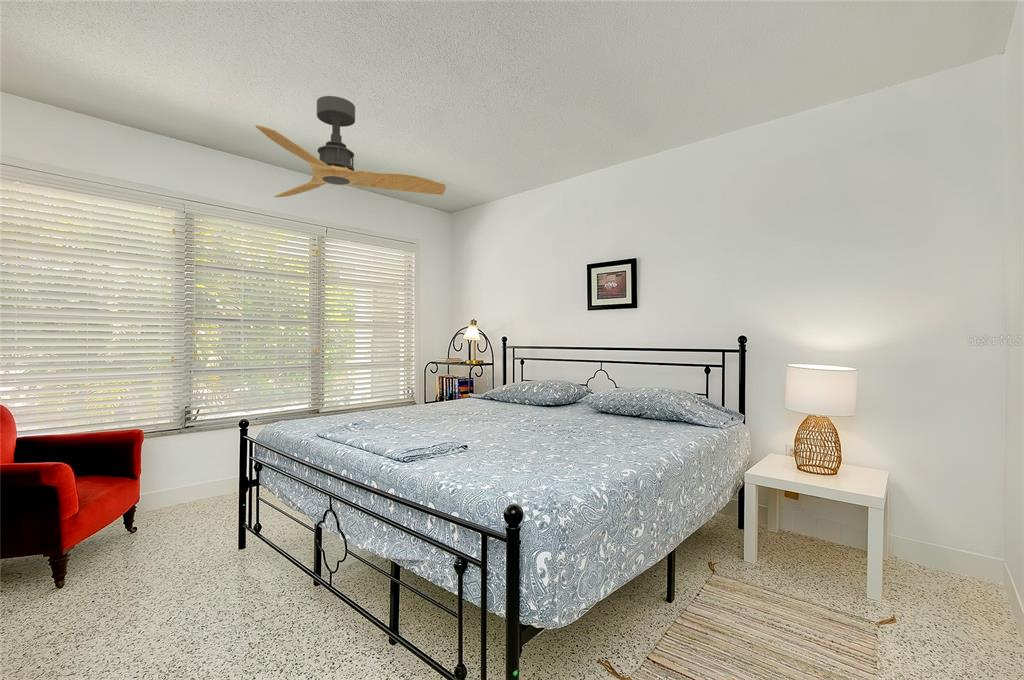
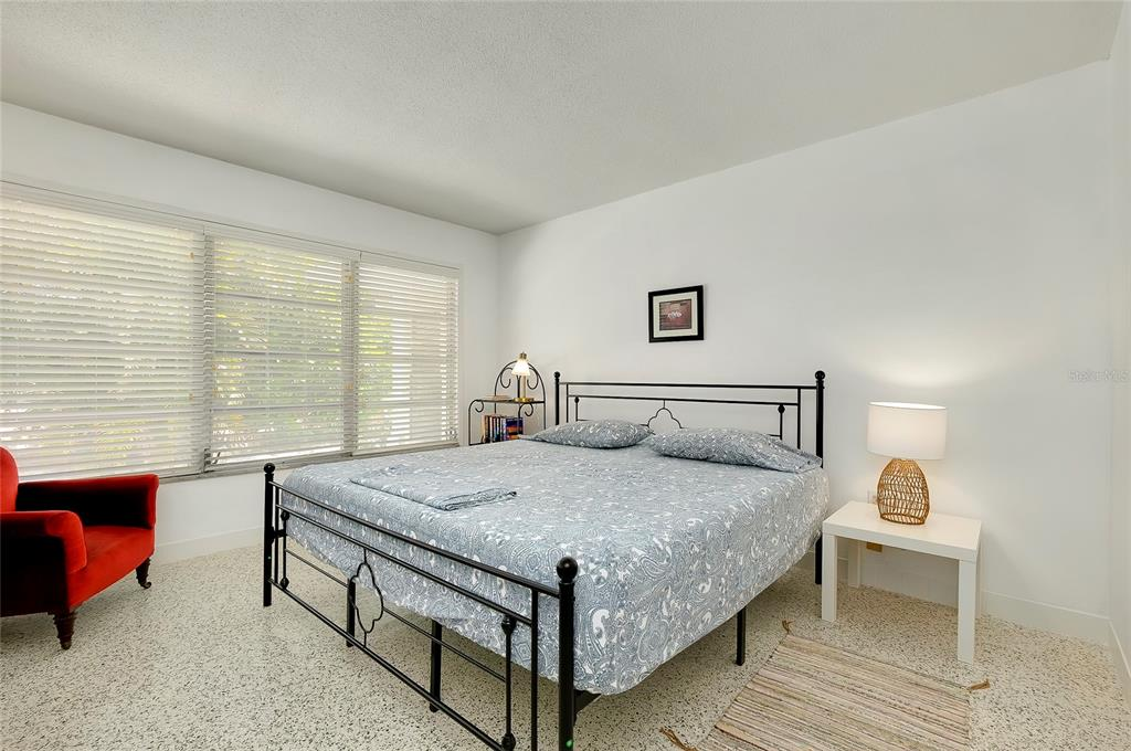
- ceiling fan [254,95,447,198]
